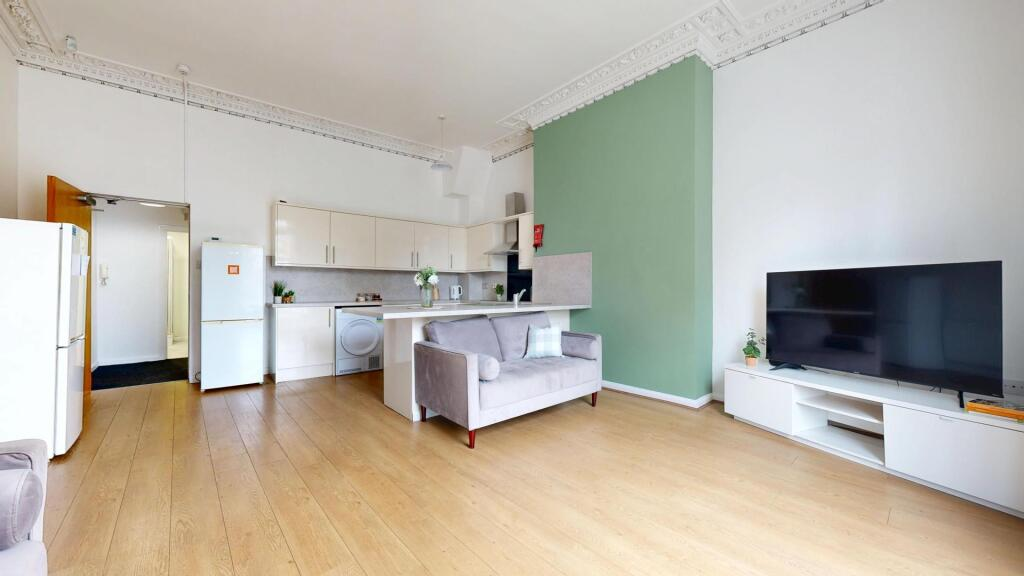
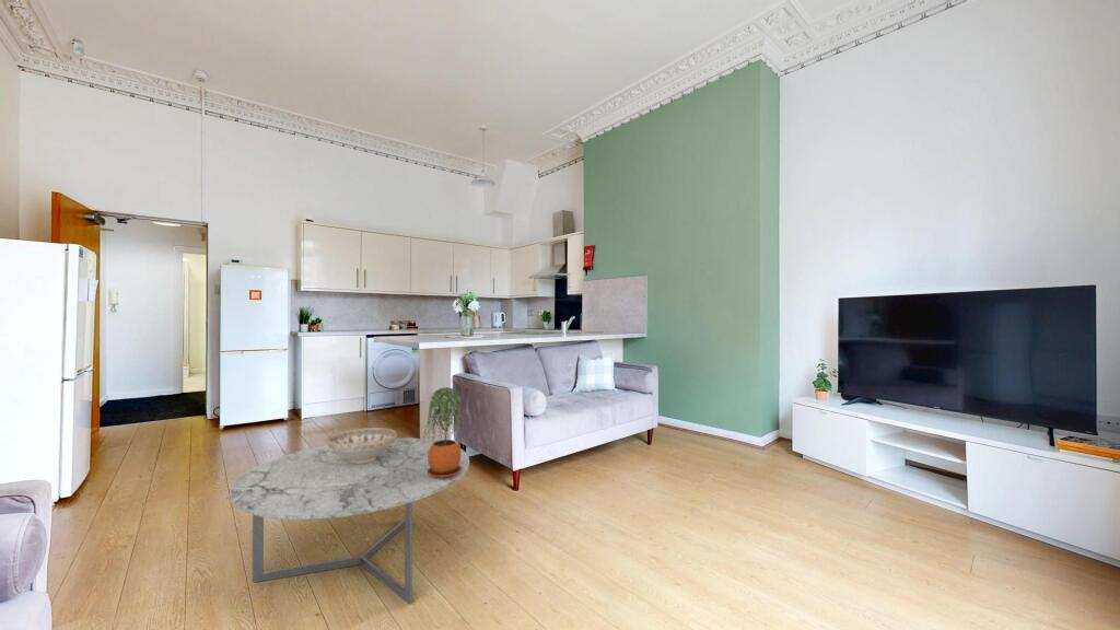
+ coffee table [229,436,470,605]
+ decorative bowl [327,427,398,464]
+ potted plant [422,386,464,478]
